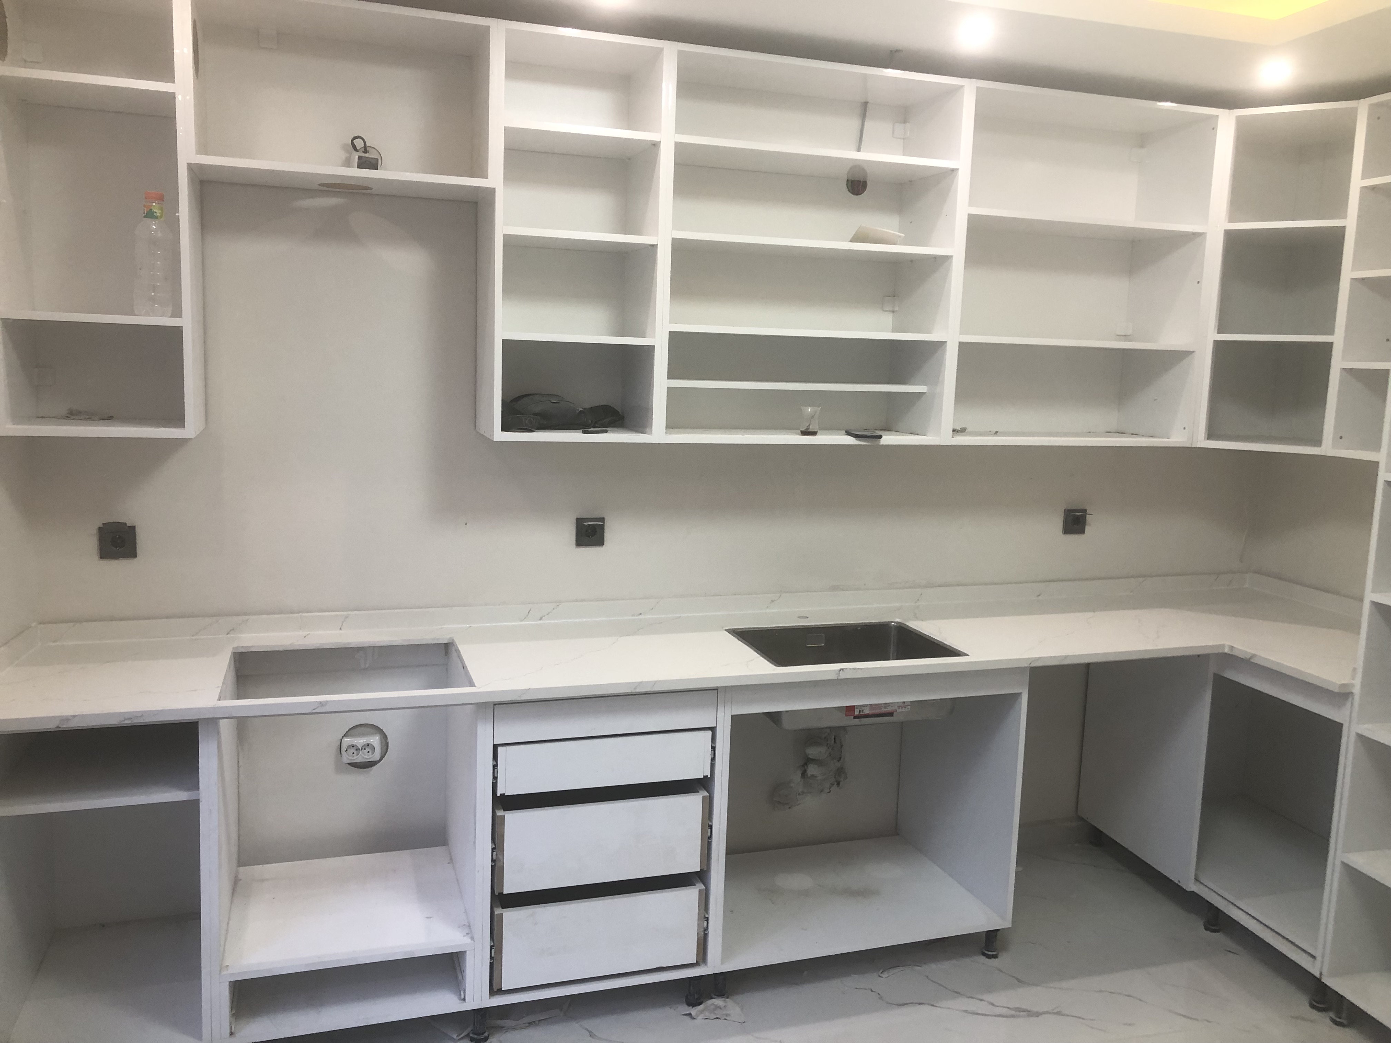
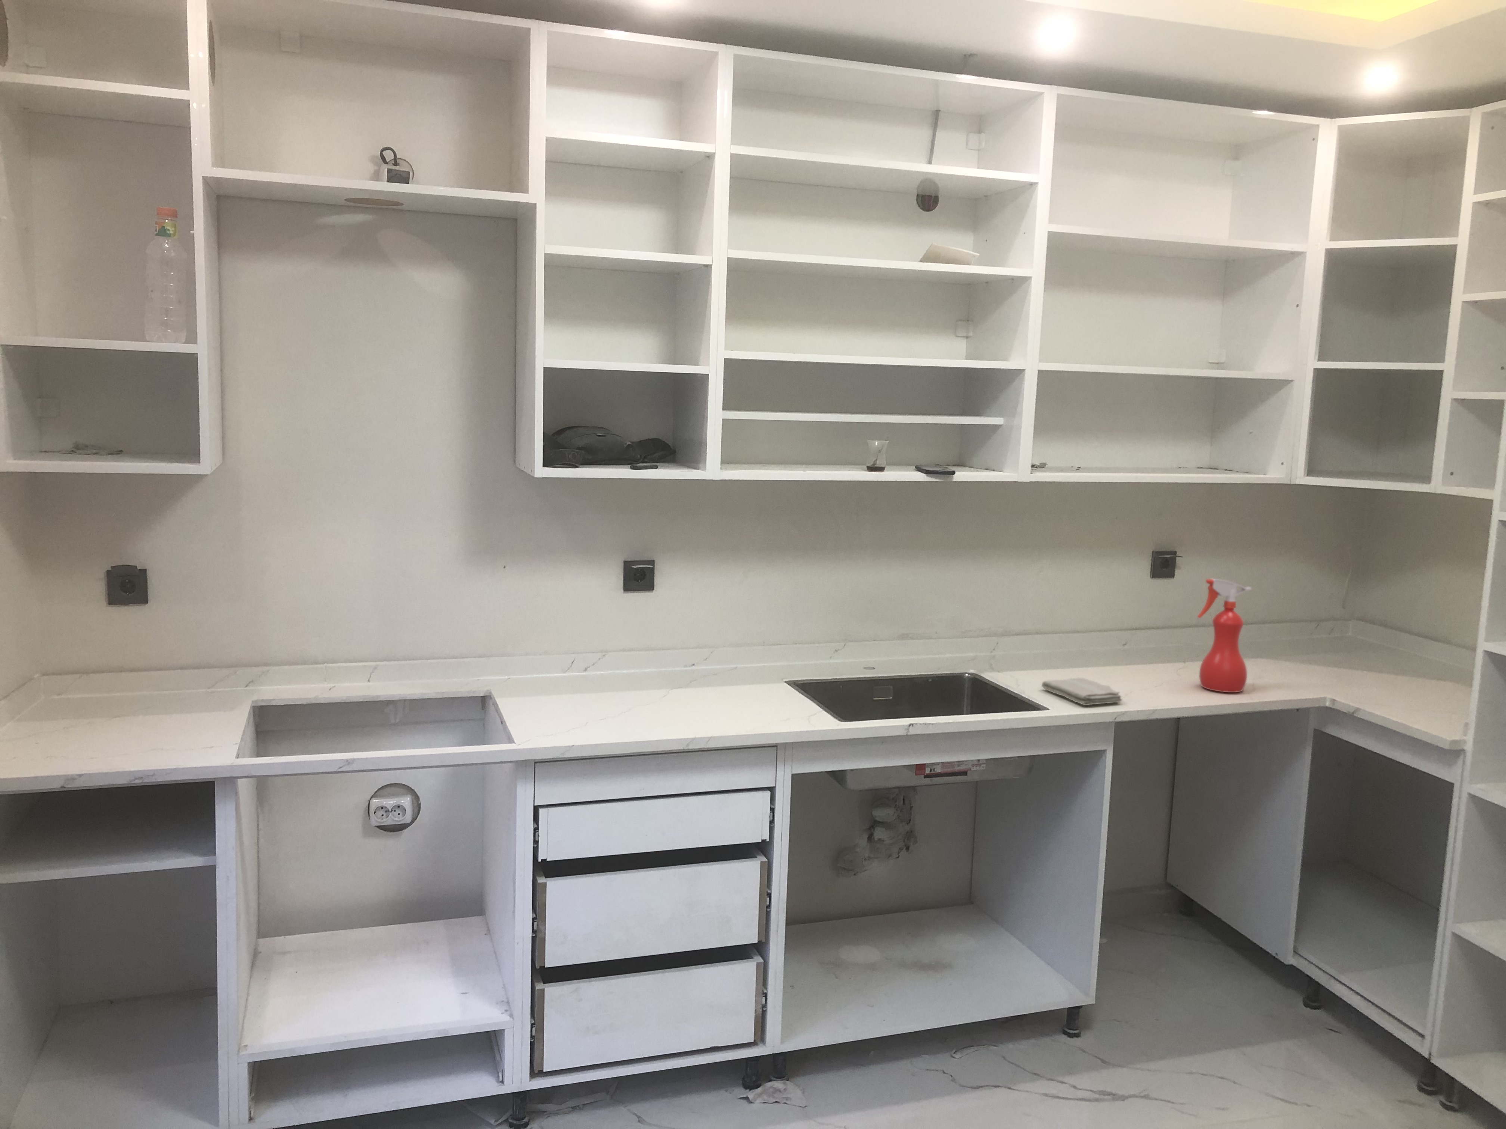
+ spray bottle [1196,578,1252,693]
+ washcloth [1041,677,1123,706]
